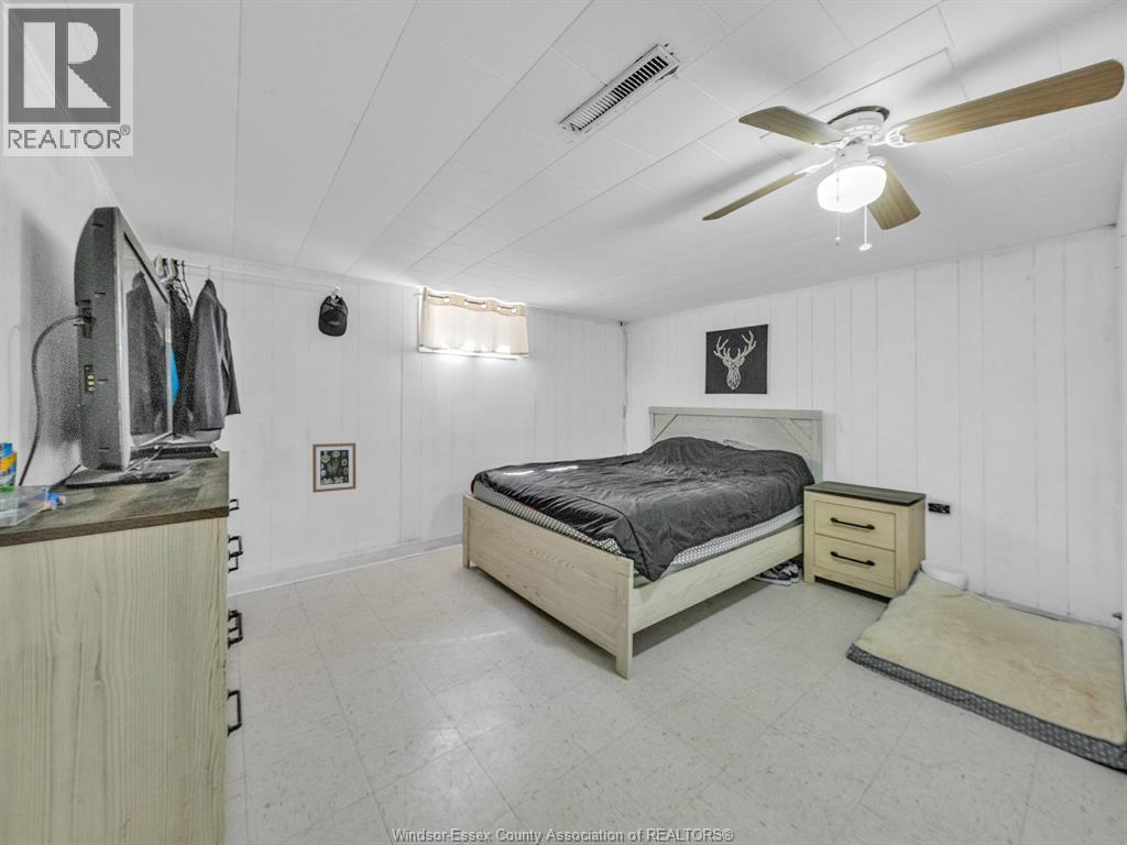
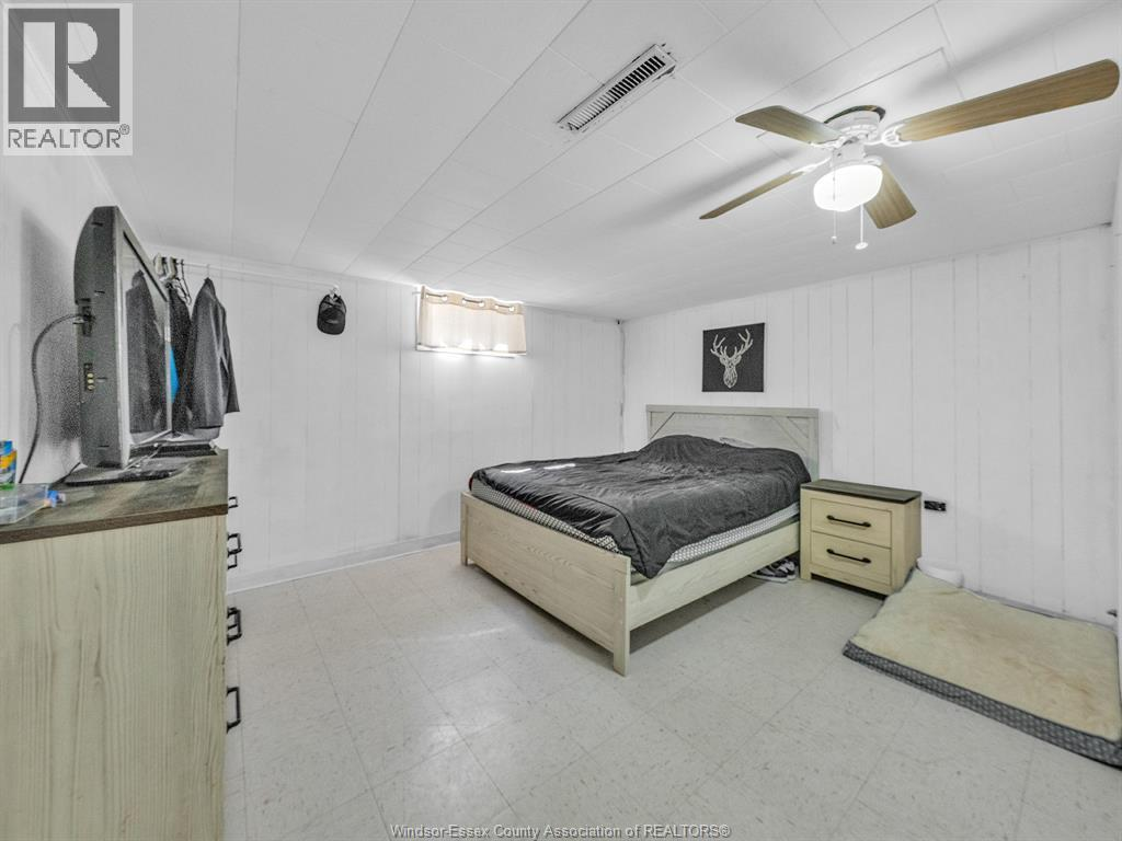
- wall art [311,442,357,494]
